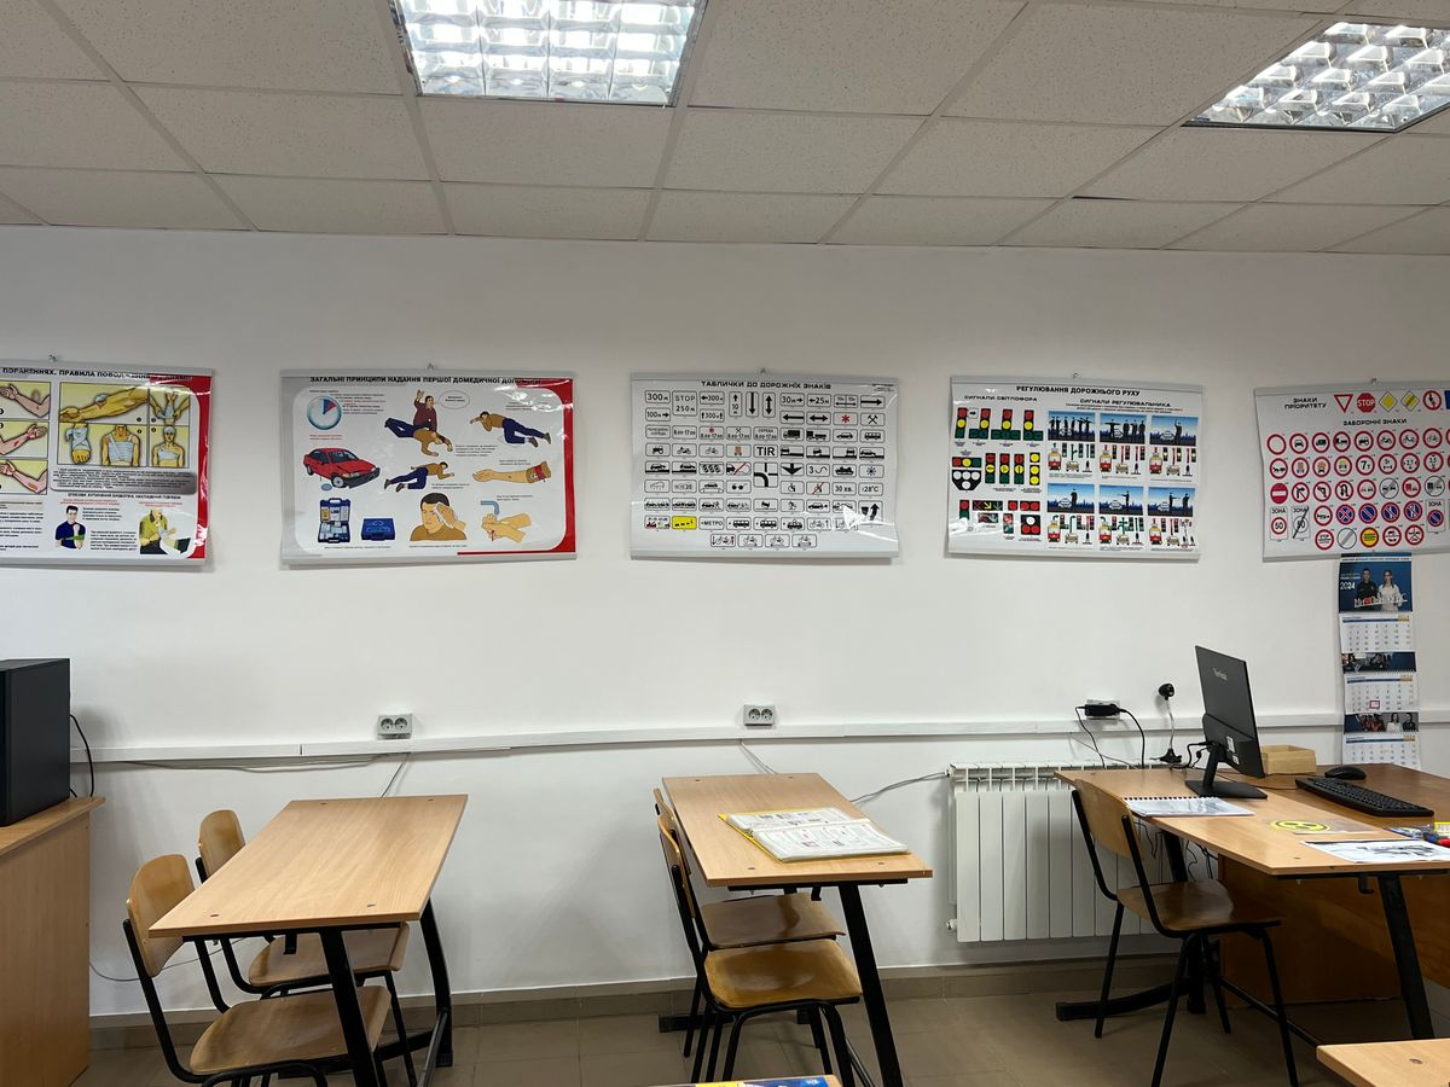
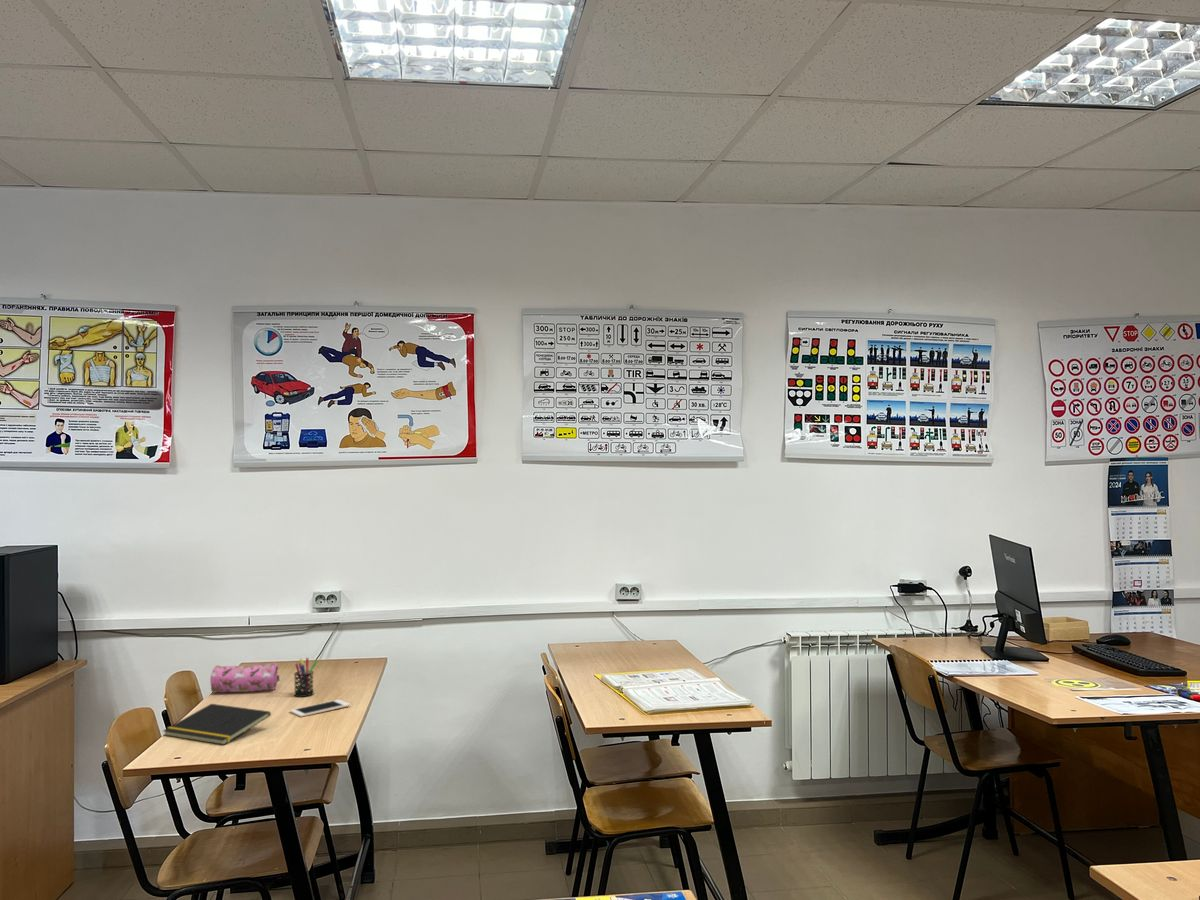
+ notepad [162,703,272,746]
+ cell phone [289,699,351,718]
+ pen holder [293,657,319,698]
+ pencil case [209,662,280,694]
